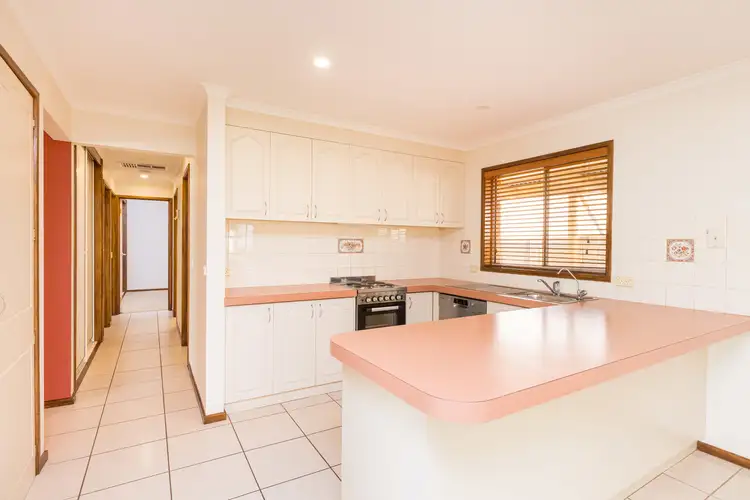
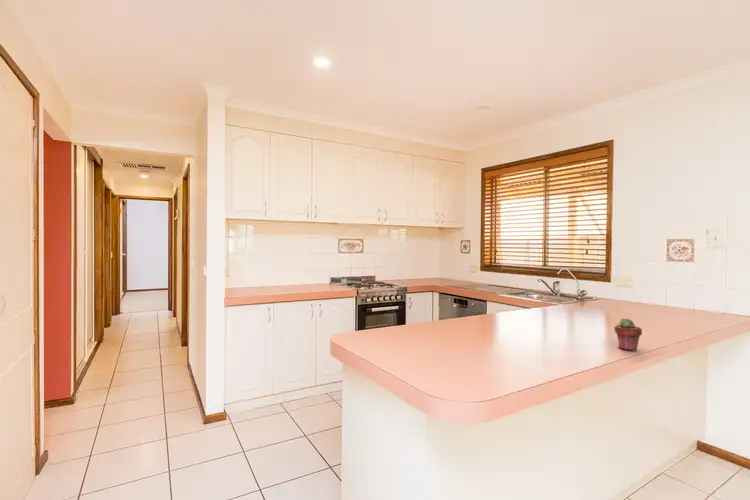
+ potted succulent [613,317,643,352]
